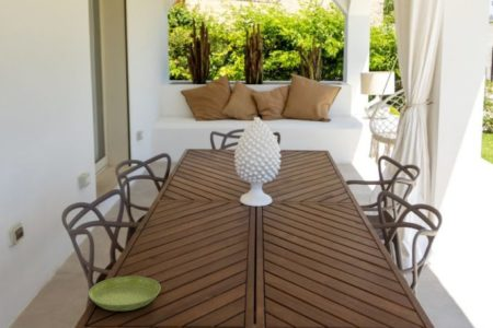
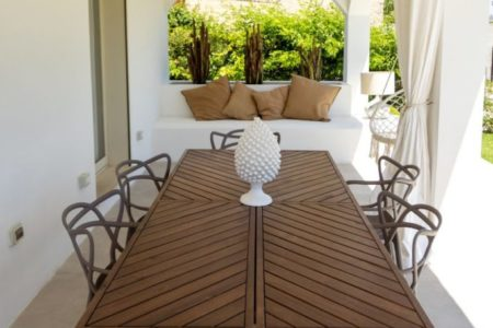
- saucer [88,276,162,312]
